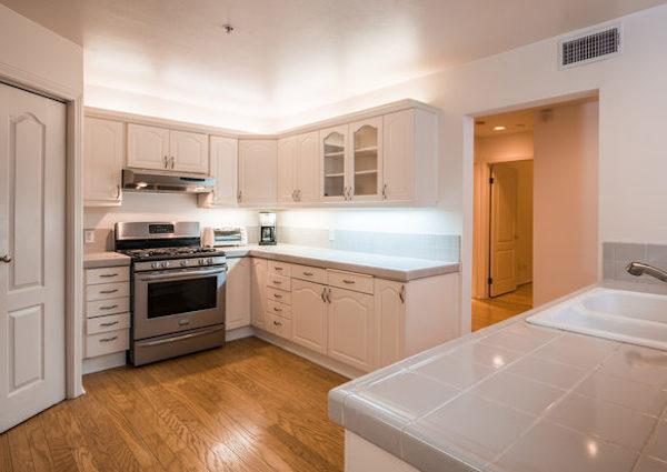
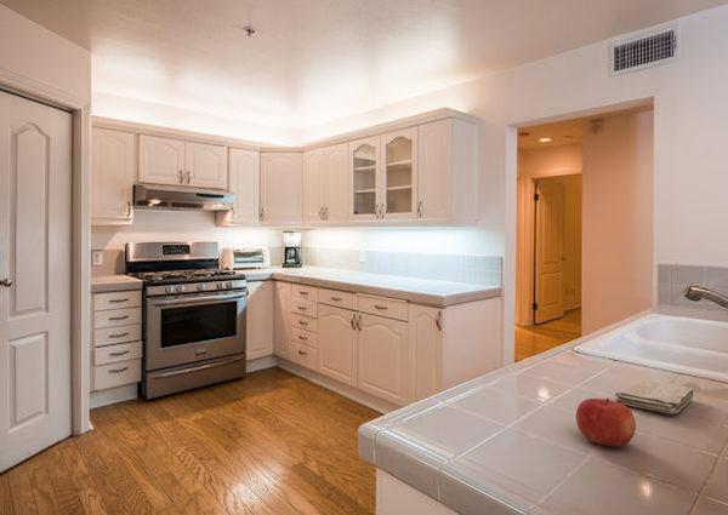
+ washcloth [614,379,694,416]
+ fruit [575,397,637,447]
